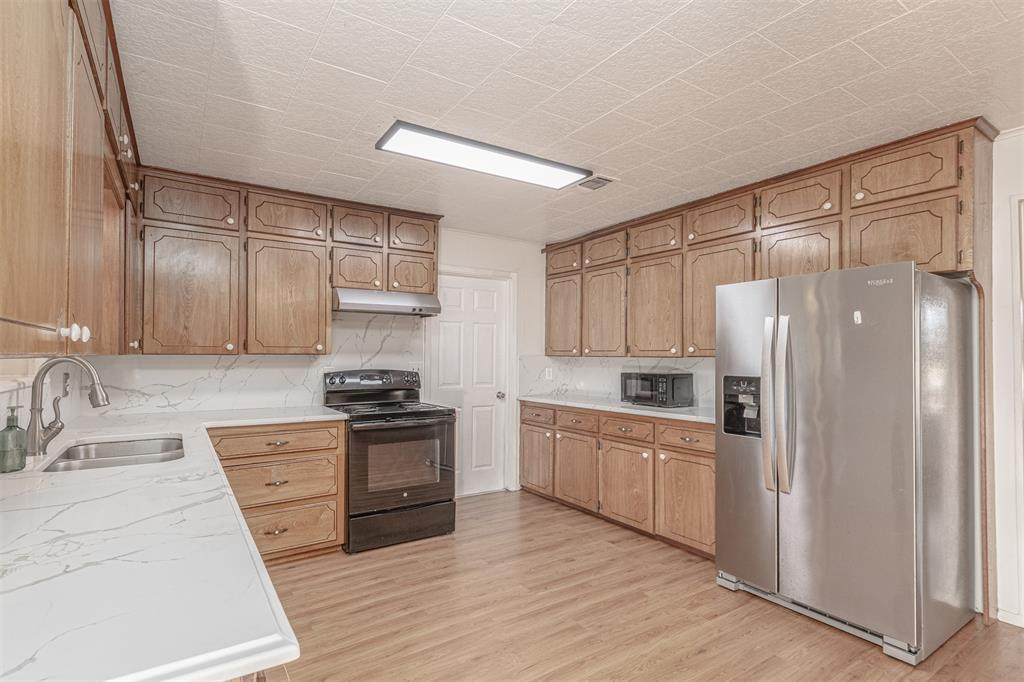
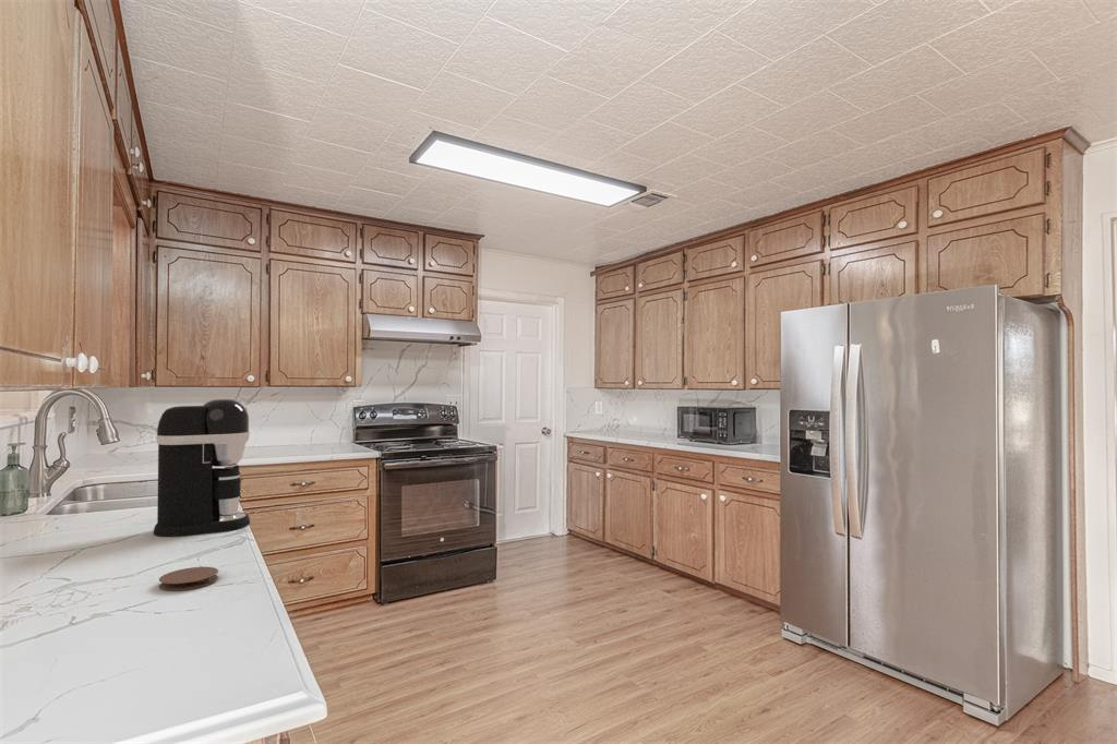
+ coffee maker [153,398,251,538]
+ coaster [158,566,219,592]
